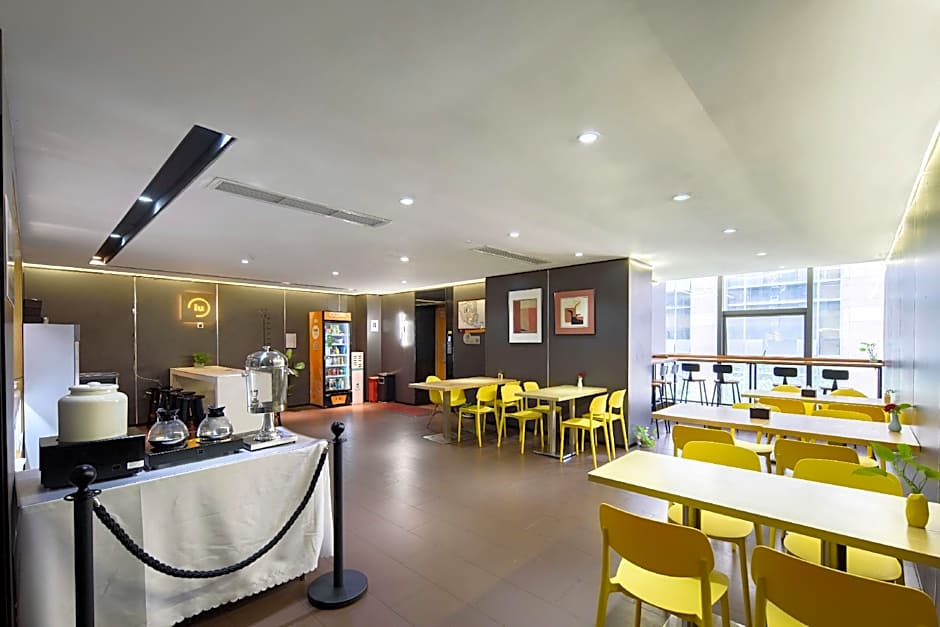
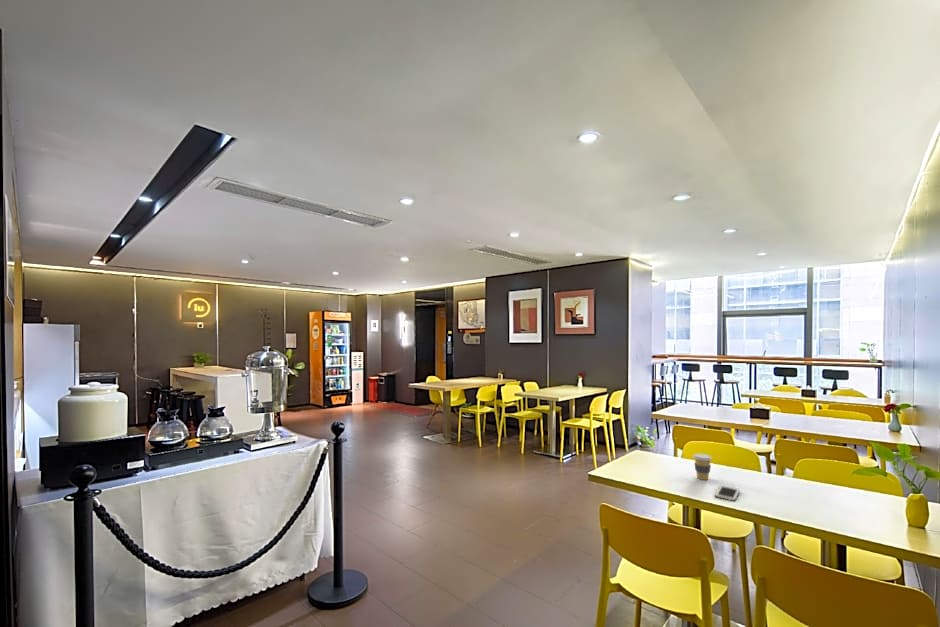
+ cell phone [714,484,741,502]
+ coffee cup [692,452,713,481]
